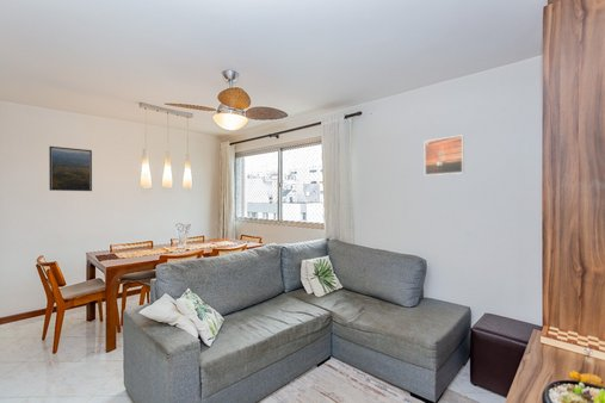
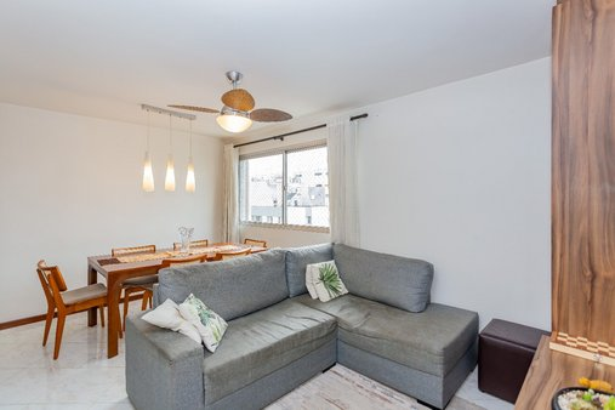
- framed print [424,134,465,176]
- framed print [48,145,93,192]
